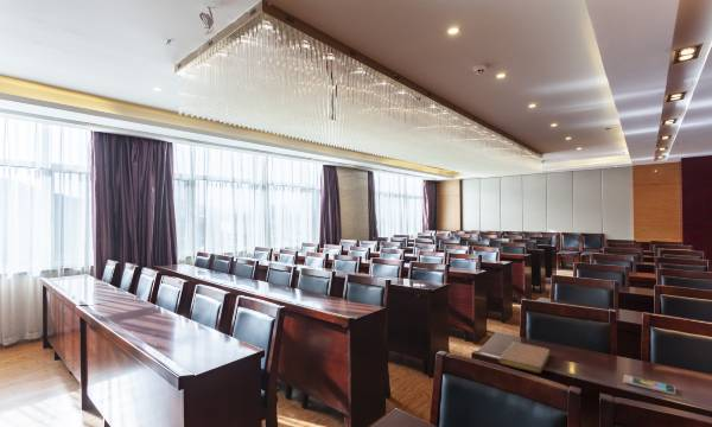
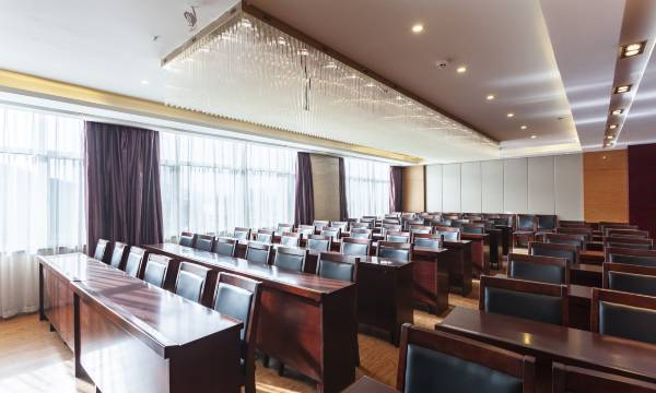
- notebook [497,340,552,375]
- smartphone [622,374,676,396]
